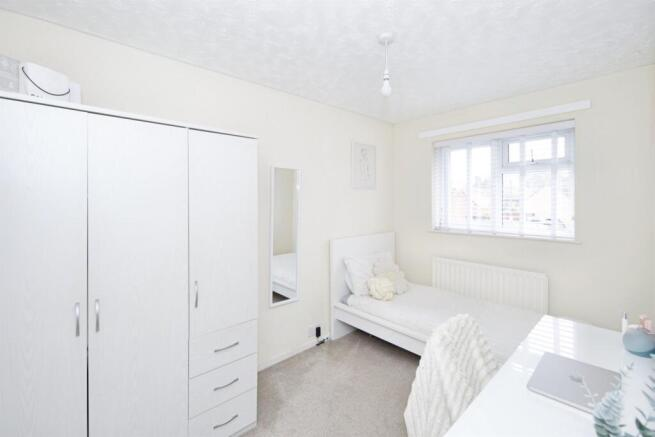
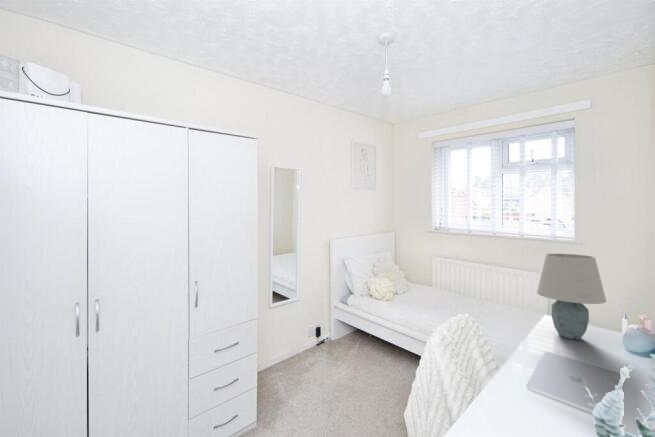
+ table lamp [536,253,607,341]
